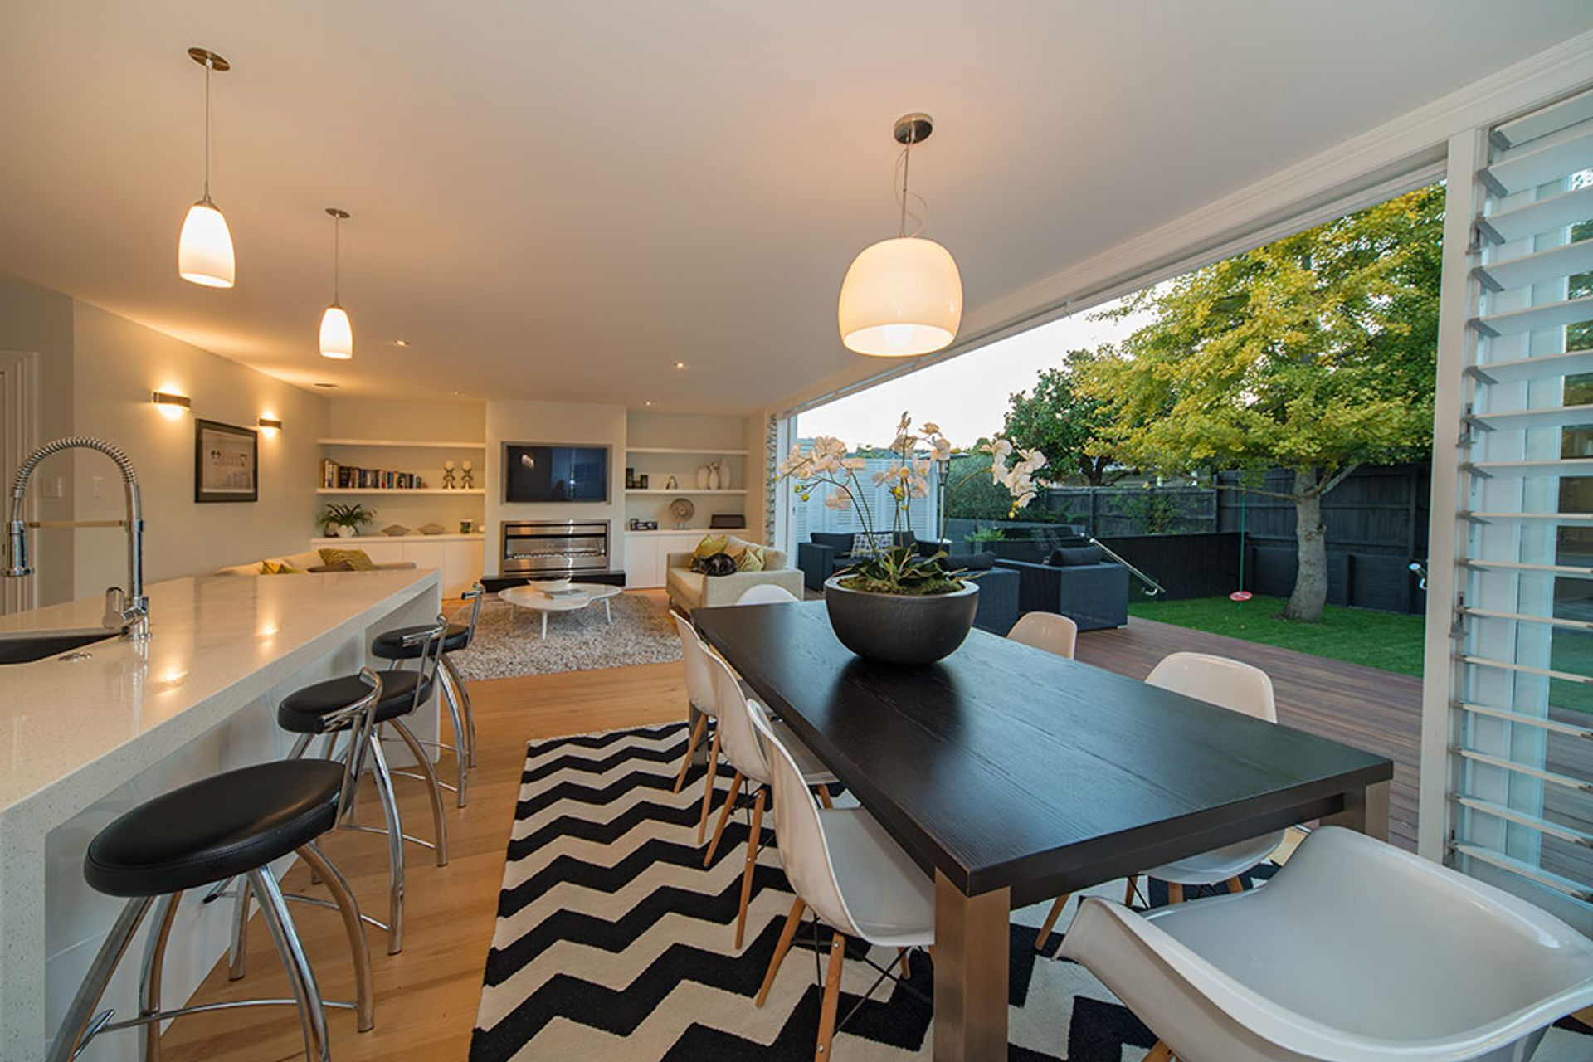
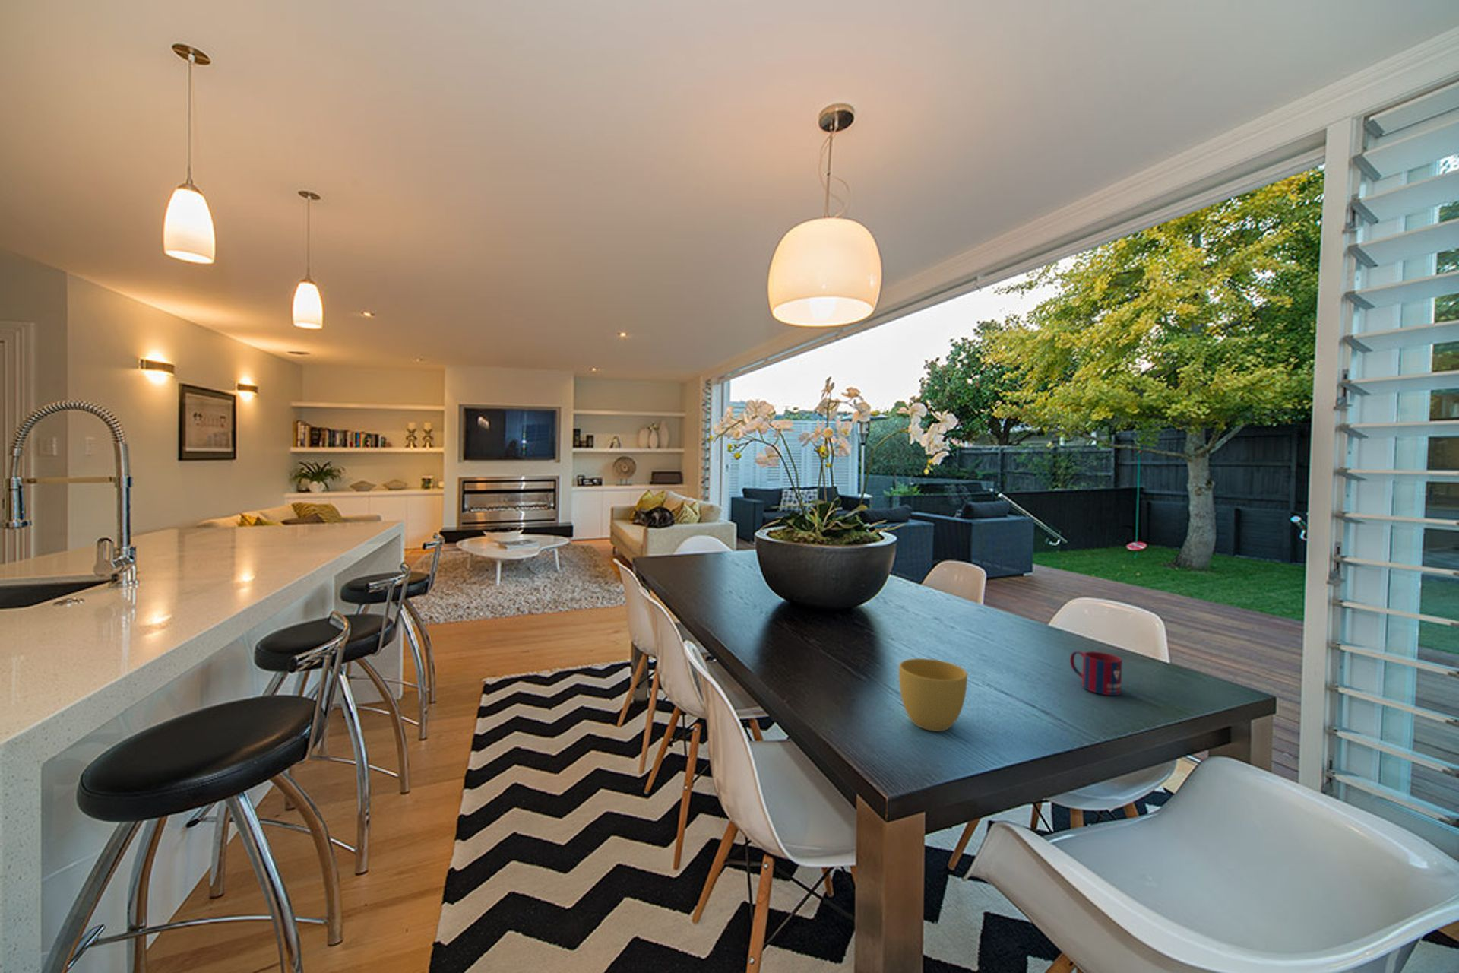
+ cup [898,657,968,732]
+ mug [1069,650,1124,696]
